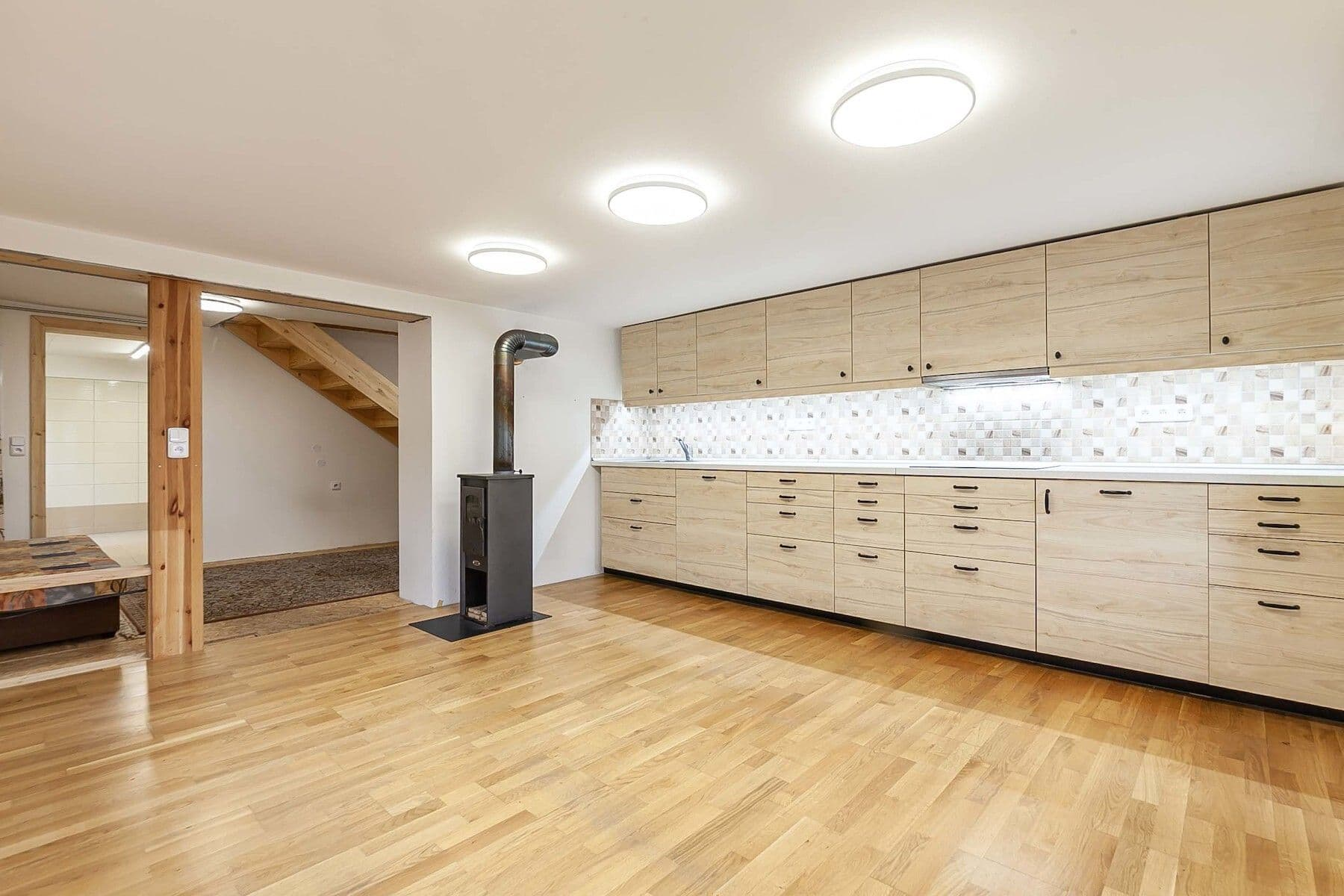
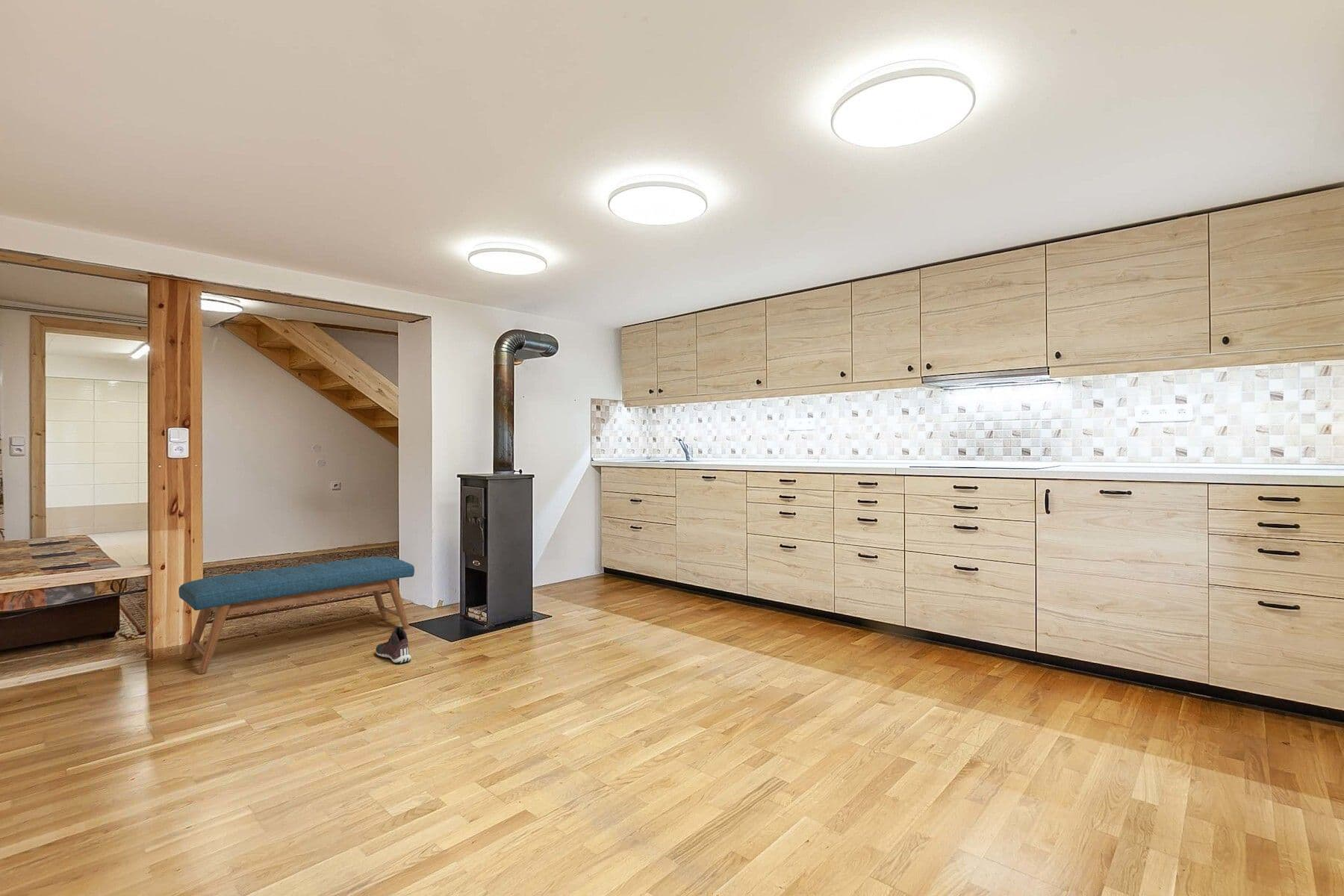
+ sneaker [375,626,412,664]
+ bench [178,556,415,675]
